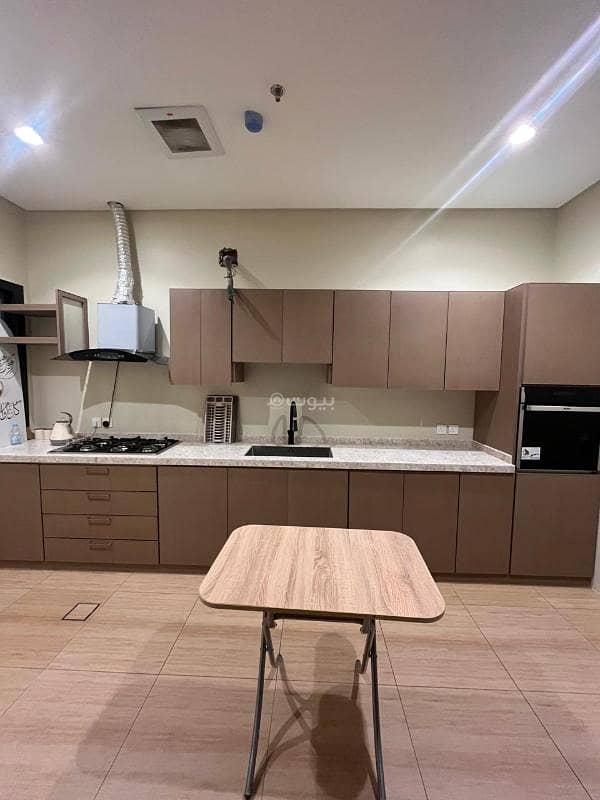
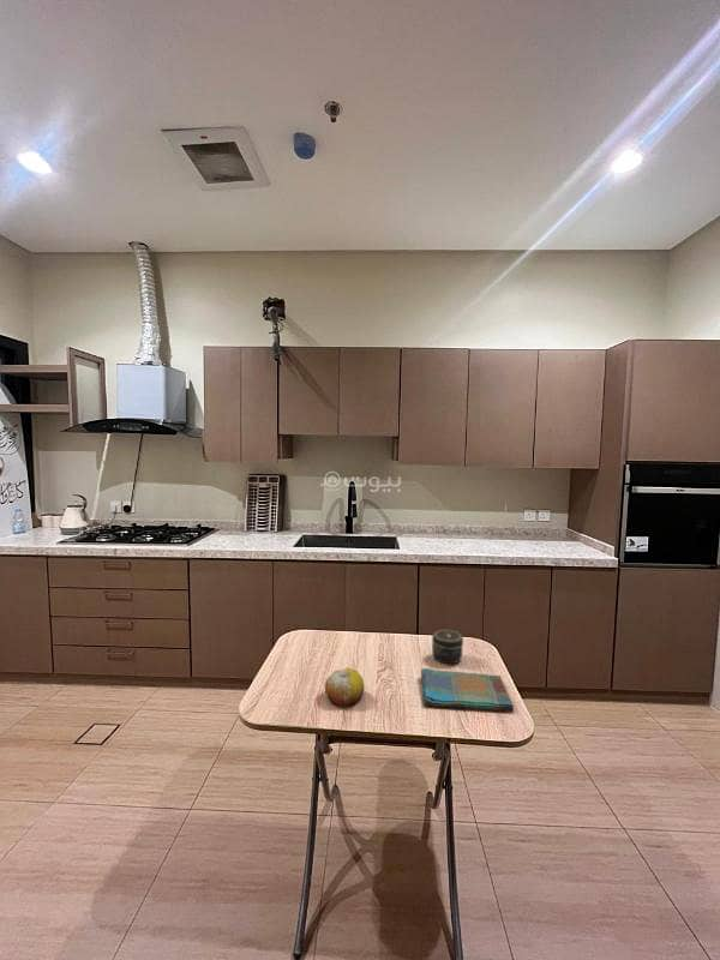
+ jar [431,629,464,665]
+ fruit [324,666,365,707]
+ dish towel [420,667,515,713]
